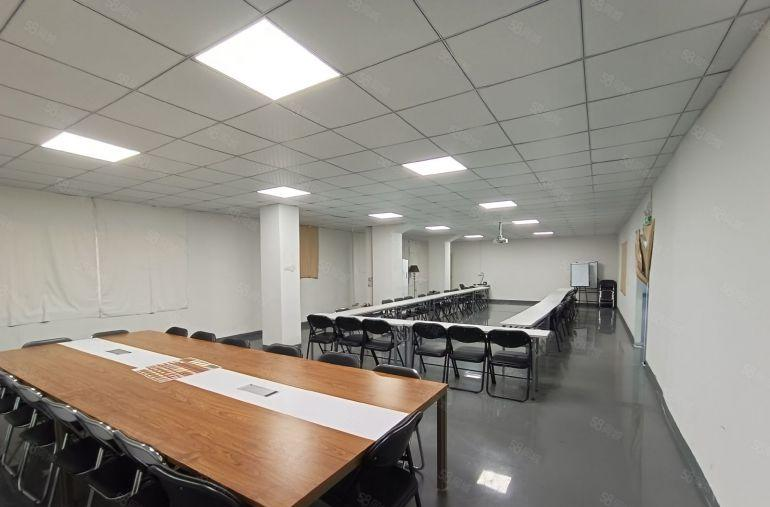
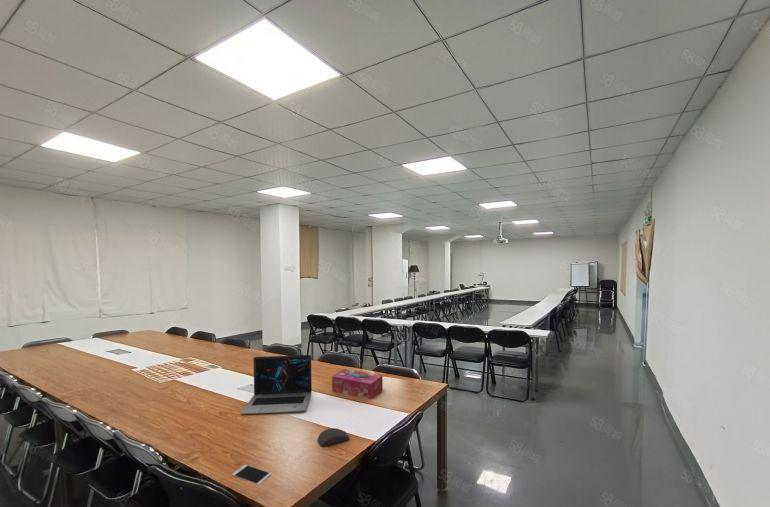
+ laptop [240,354,313,415]
+ tissue box [331,368,384,400]
+ computer mouse [317,427,351,448]
+ smartphone [231,464,272,485]
